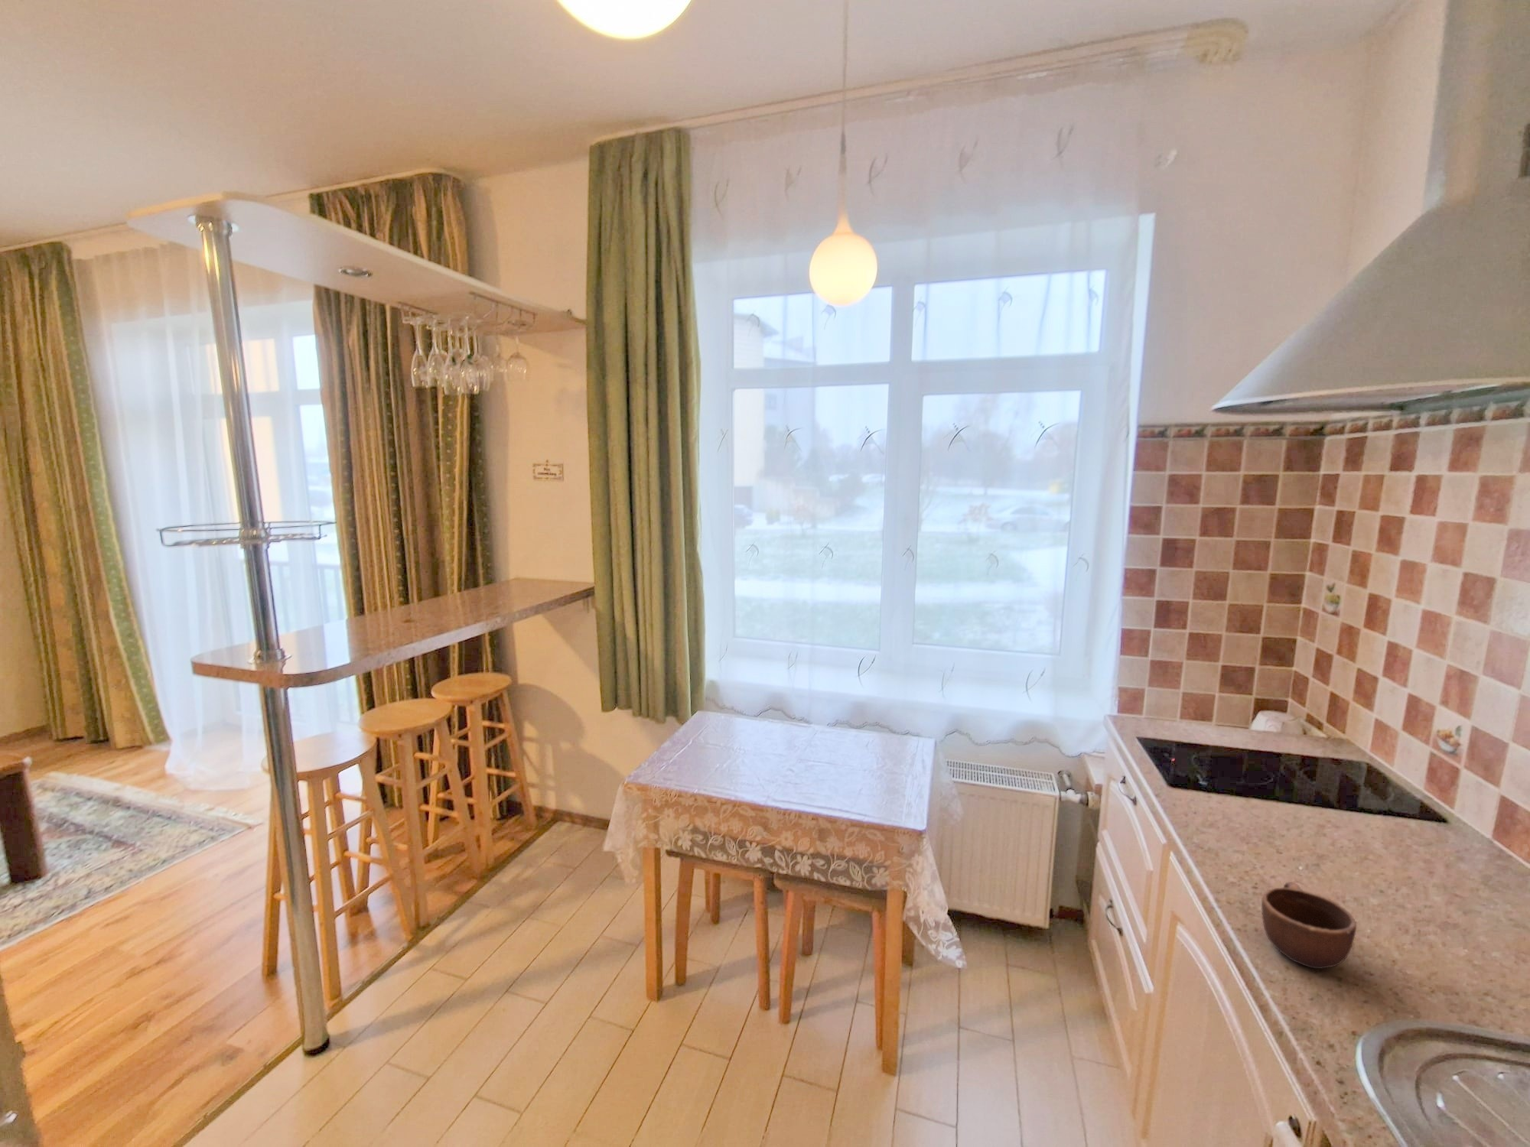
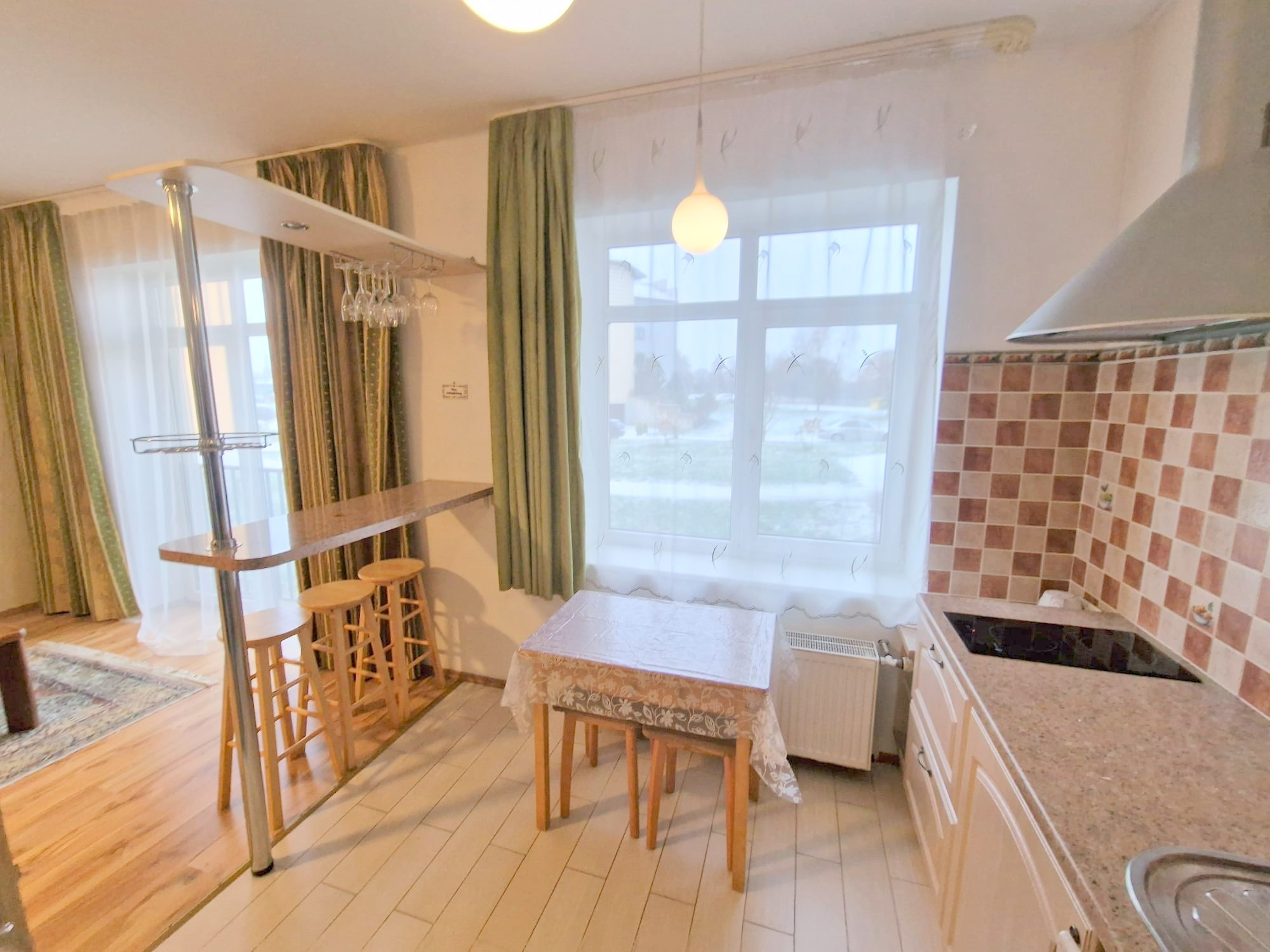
- mug [1260,881,1357,970]
